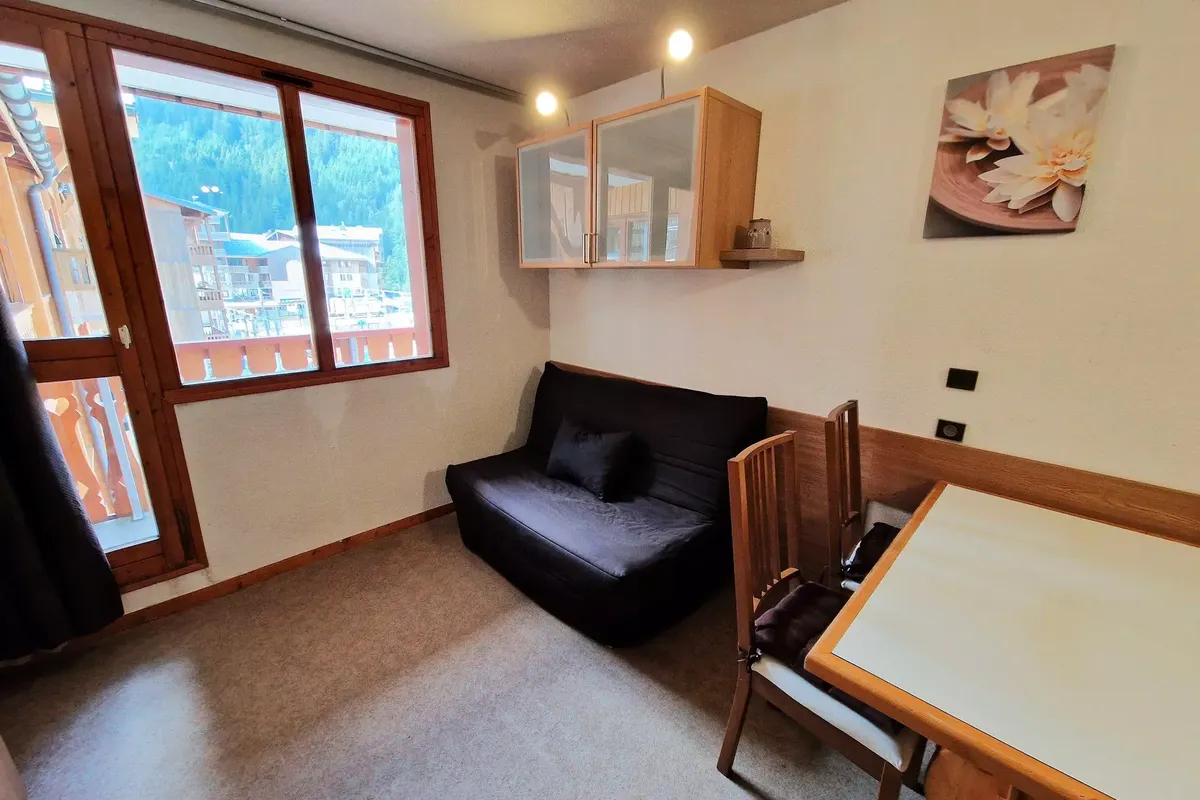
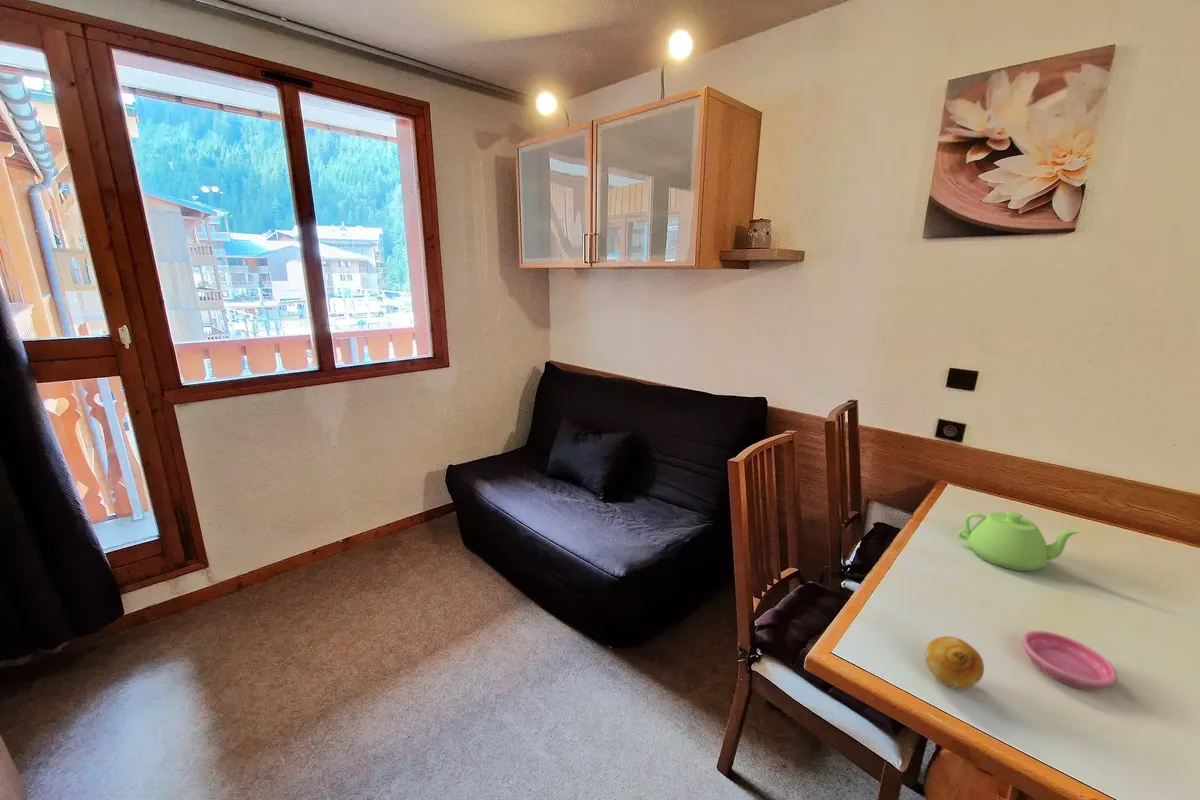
+ saucer [1021,630,1119,691]
+ fruit [924,635,985,690]
+ teapot [957,510,1083,572]
